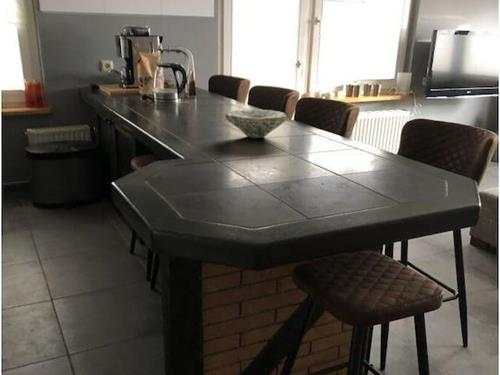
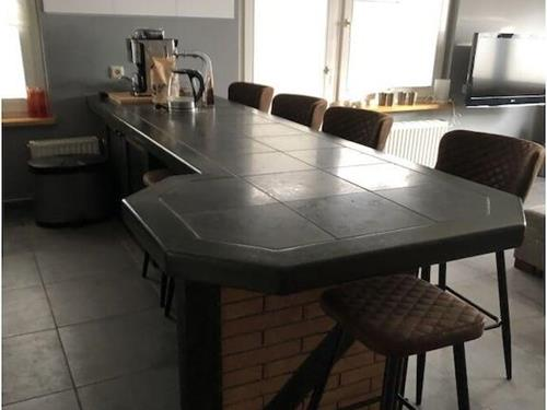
- bowl [224,108,288,139]
